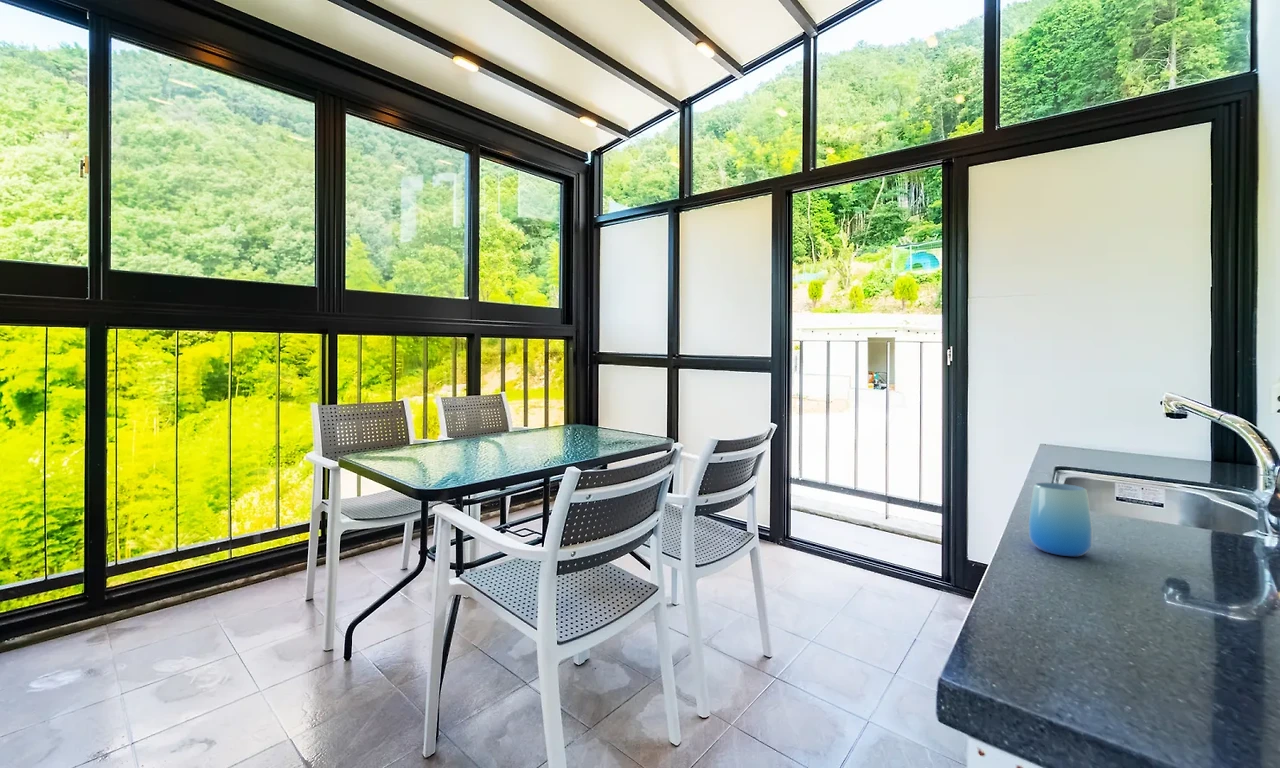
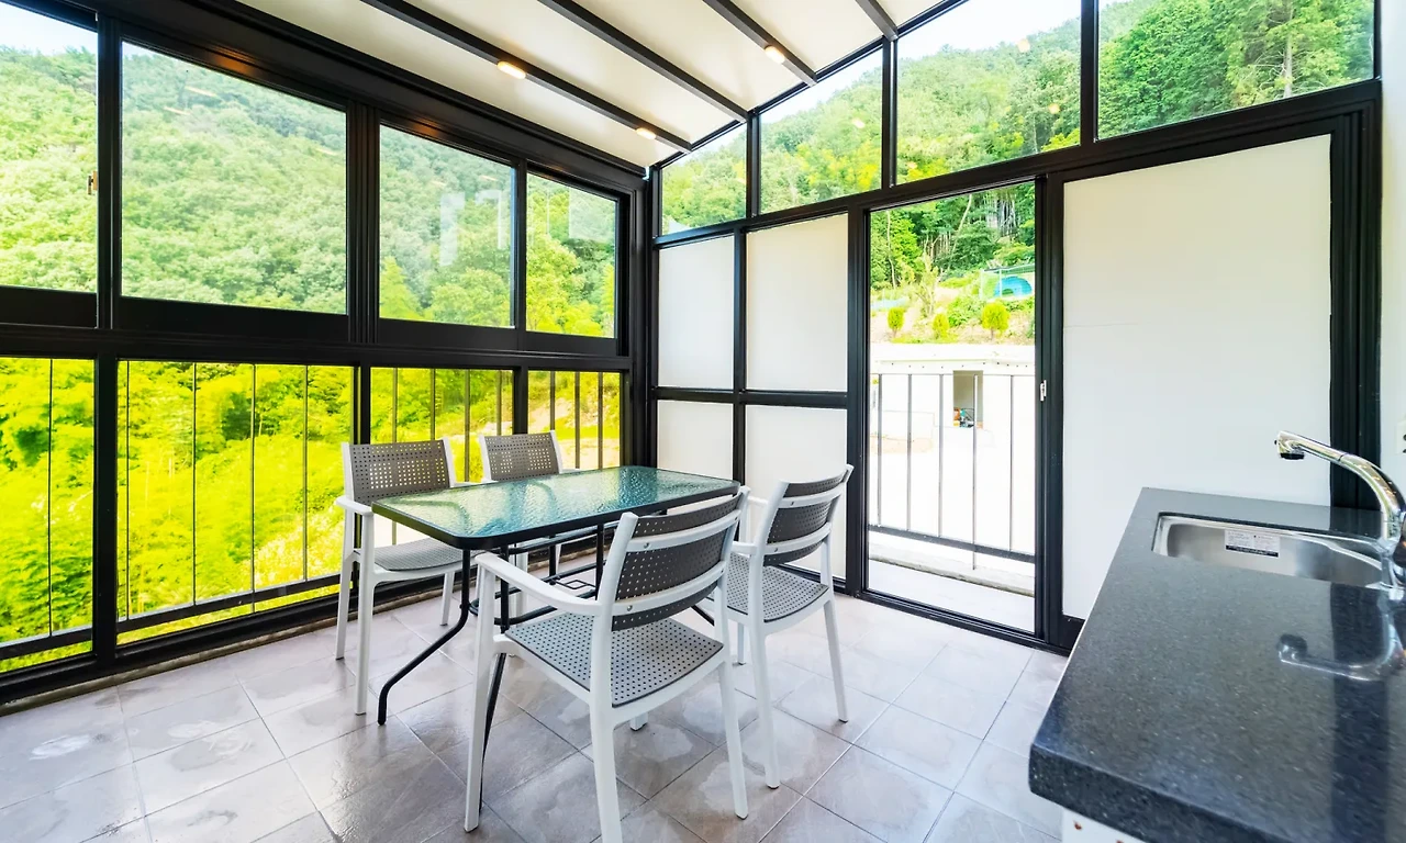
- cup [1028,482,1093,557]
